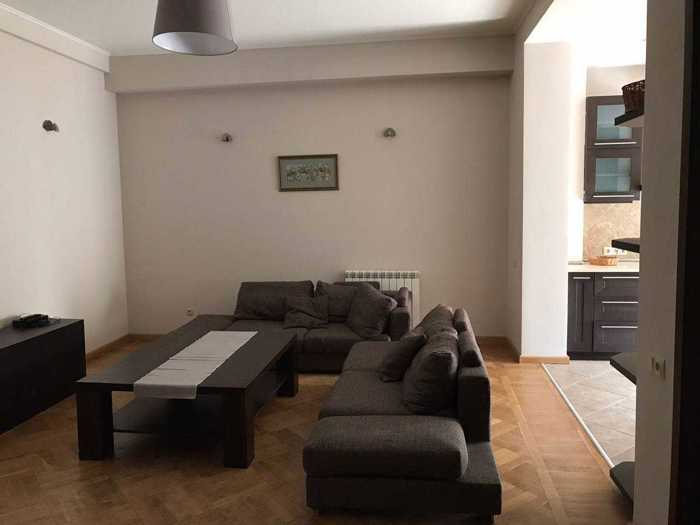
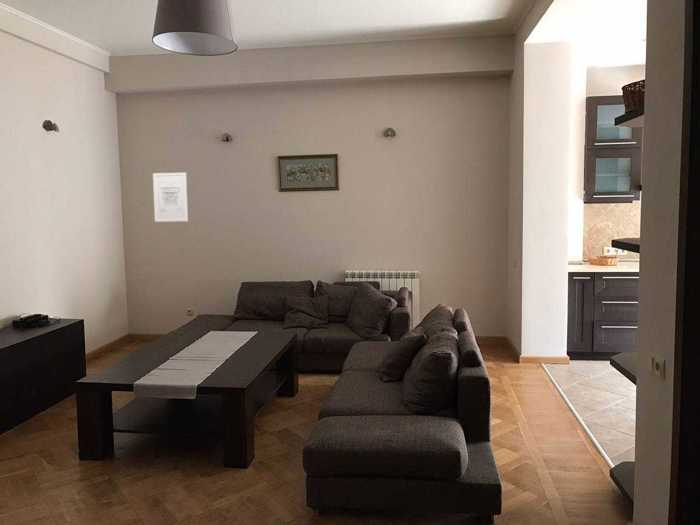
+ wall art [152,172,189,223]
